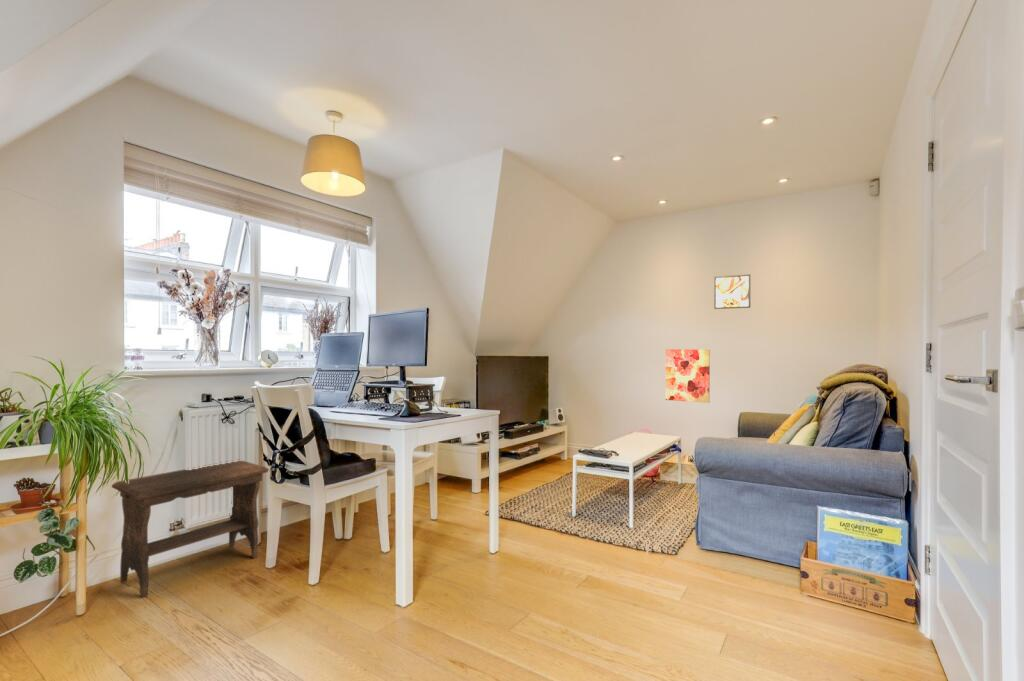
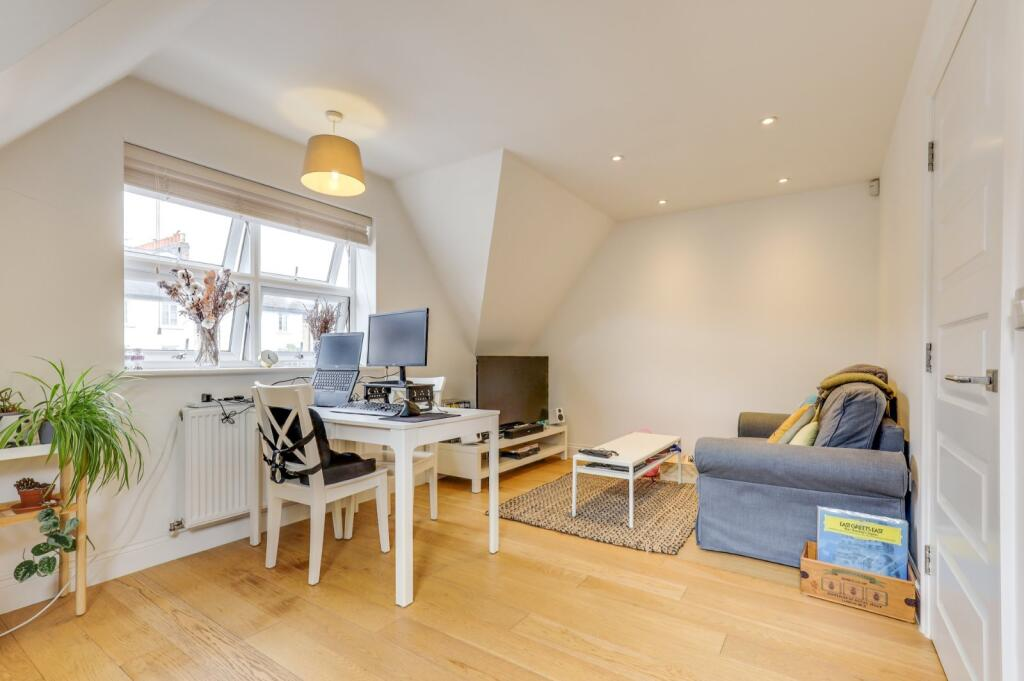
- footstool [111,460,270,599]
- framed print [713,273,751,310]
- wall art [665,348,711,404]
